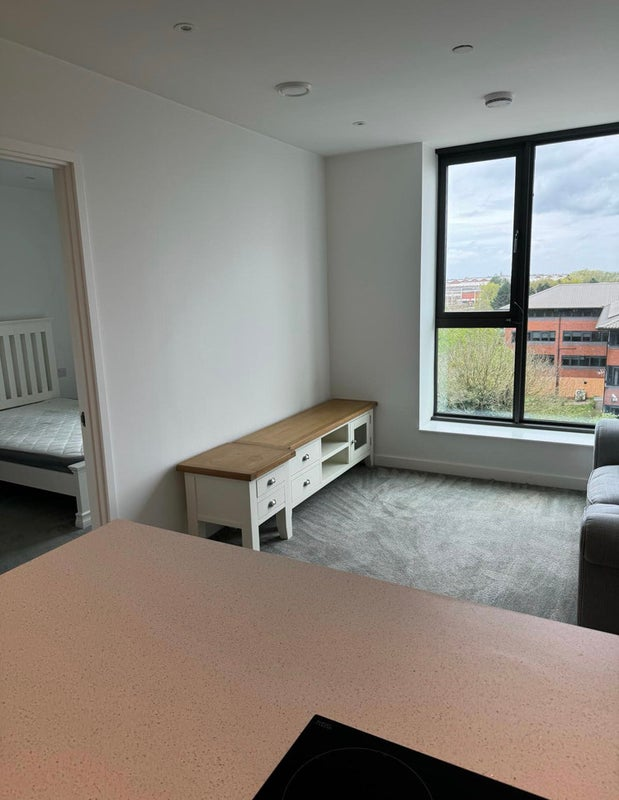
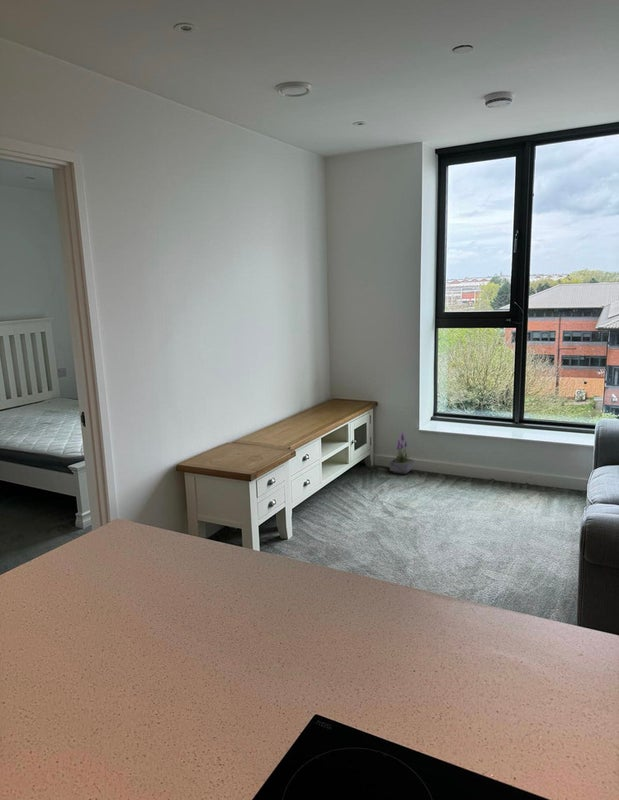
+ potted plant [389,431,415,475]
